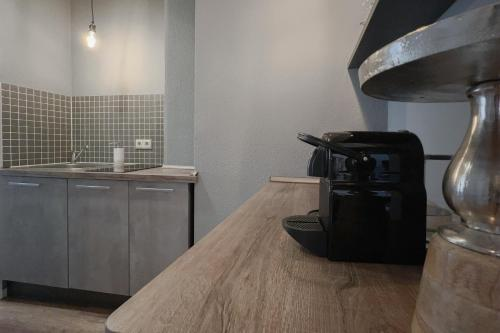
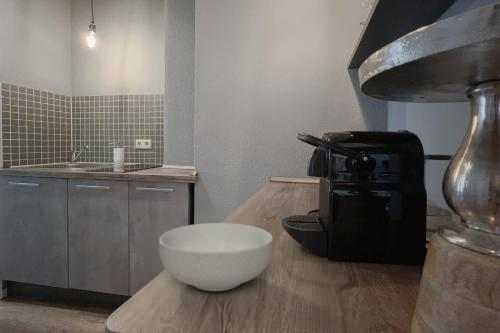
+ cereal bowl [158,222,274,292]
